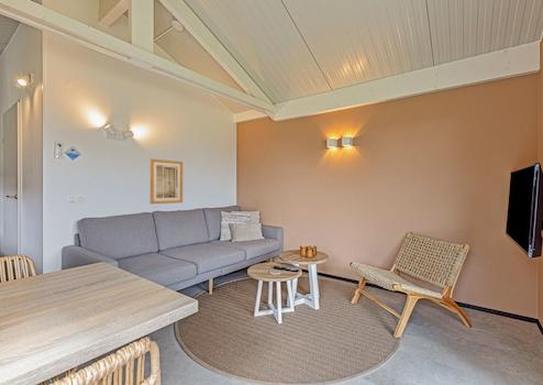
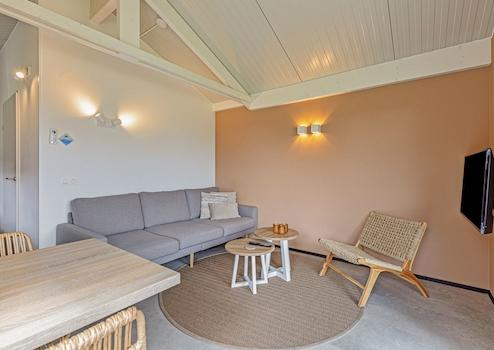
- wall art [149,158,184,205]
